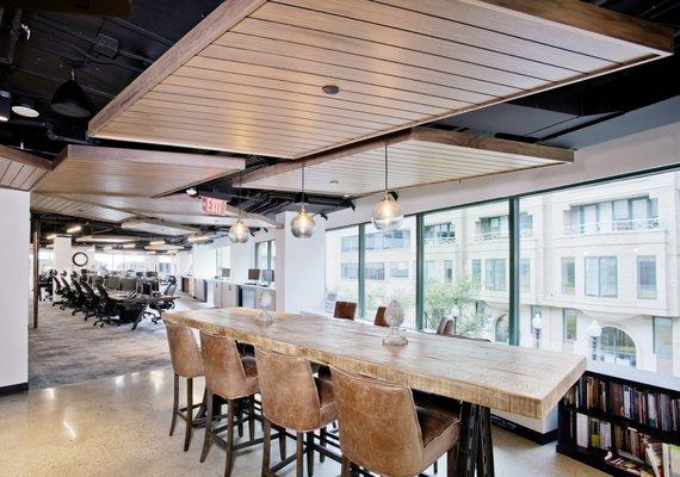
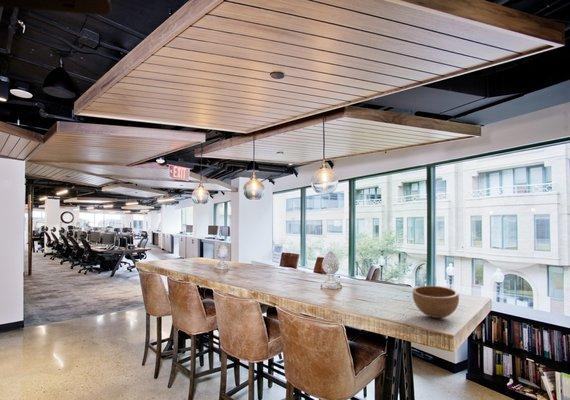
+ bowl [412,285,460,319]
